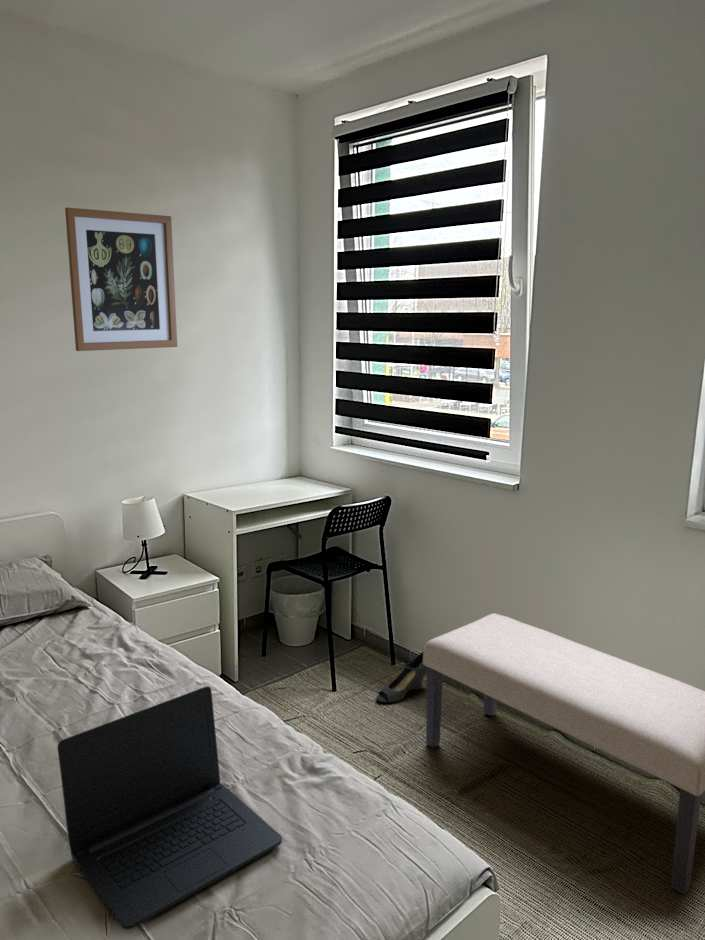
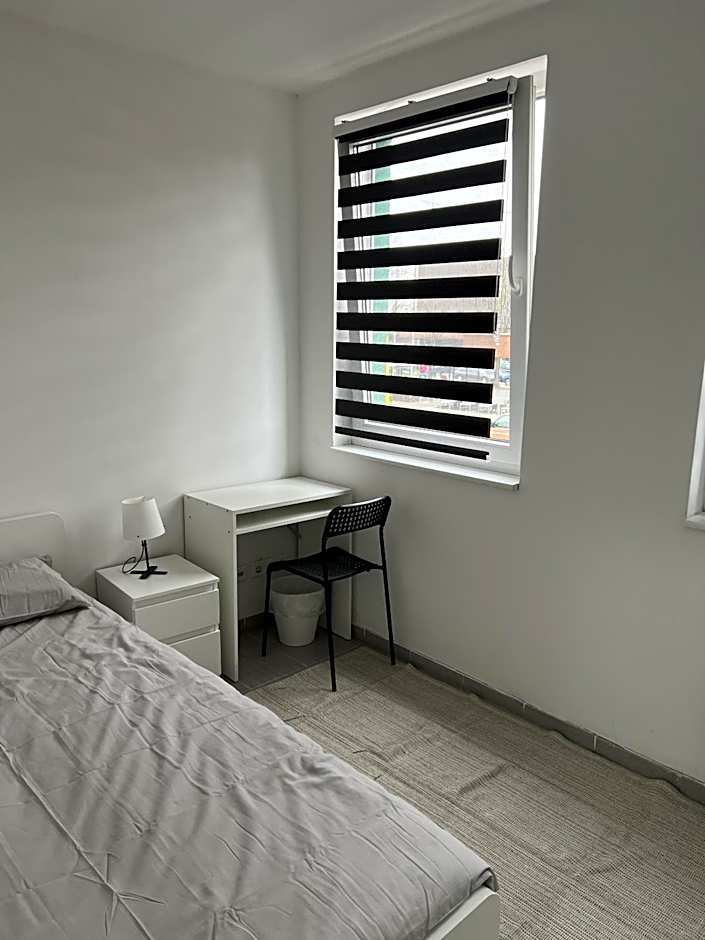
- laptop [56,685,283,931]
- wall art [64,207,178,352]
- bench [423,612,705,895]
- shoe [375,651,427,703]
